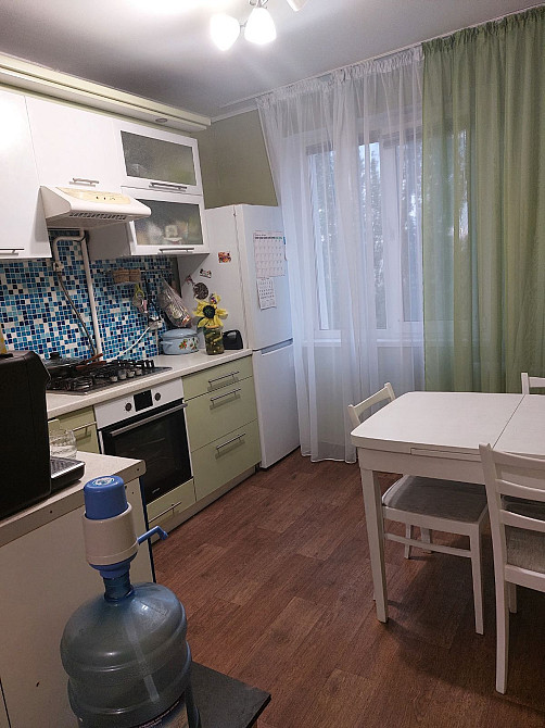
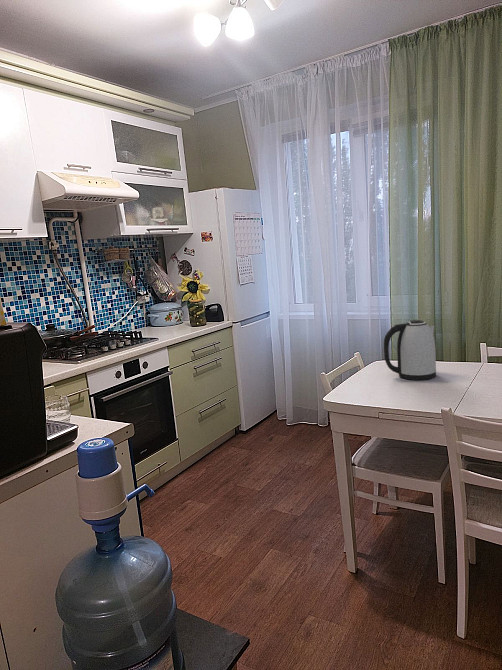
+ kettle [383,319,437,381]
